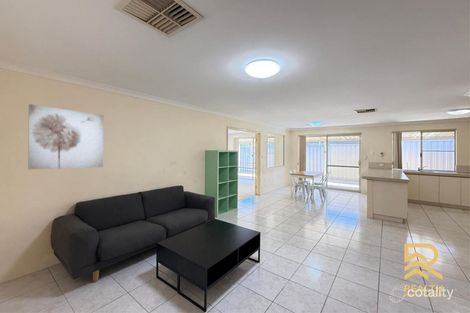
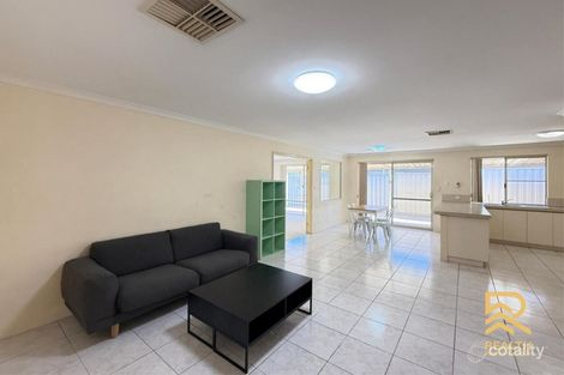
- wall art [27,103,104,170]
